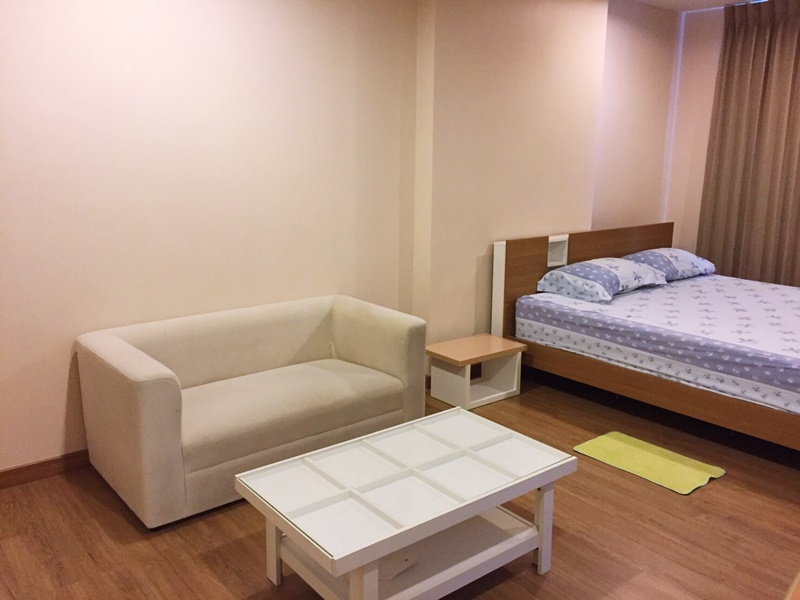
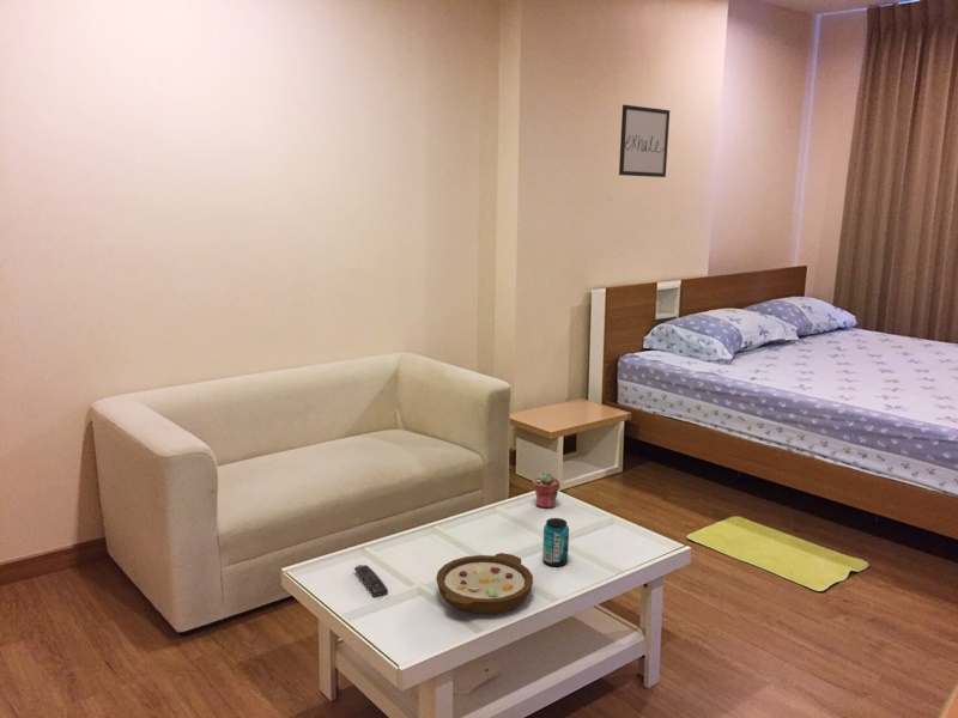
+ bowl [435,552,534,615]
+ wall art [618,104,671,178]
+ potted succulent [532,470,560,510]
+ remote control [353,564,389,598]
+ beverage can [541,517,570,568]
